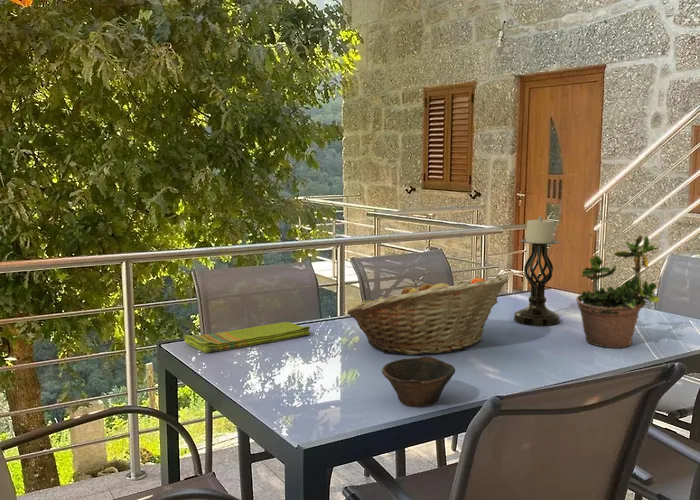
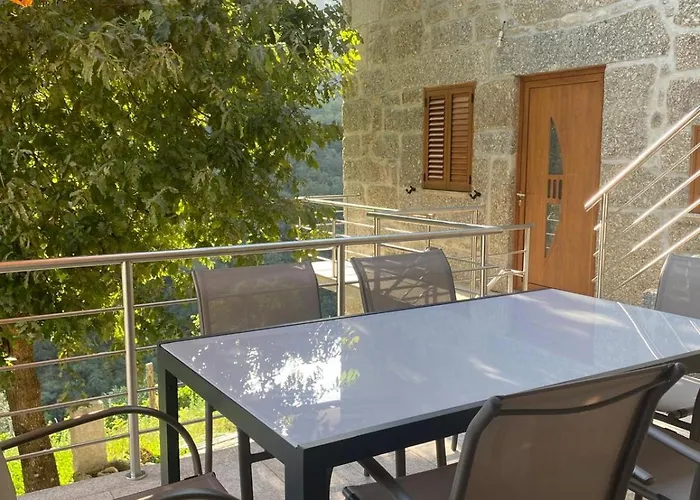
- candle holder [513,216,561,327]
- bowl [381,355,456,408]
- potted plant [575,233,661,349]
- dish towel [183,321,311,354]
- fruit basket [346,274,510,356]
